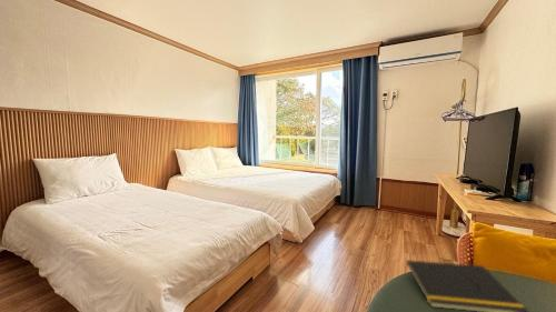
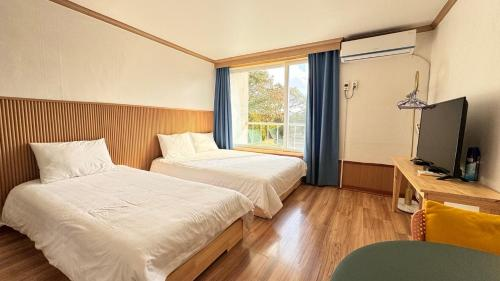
- notepad [403,259,529,312]
